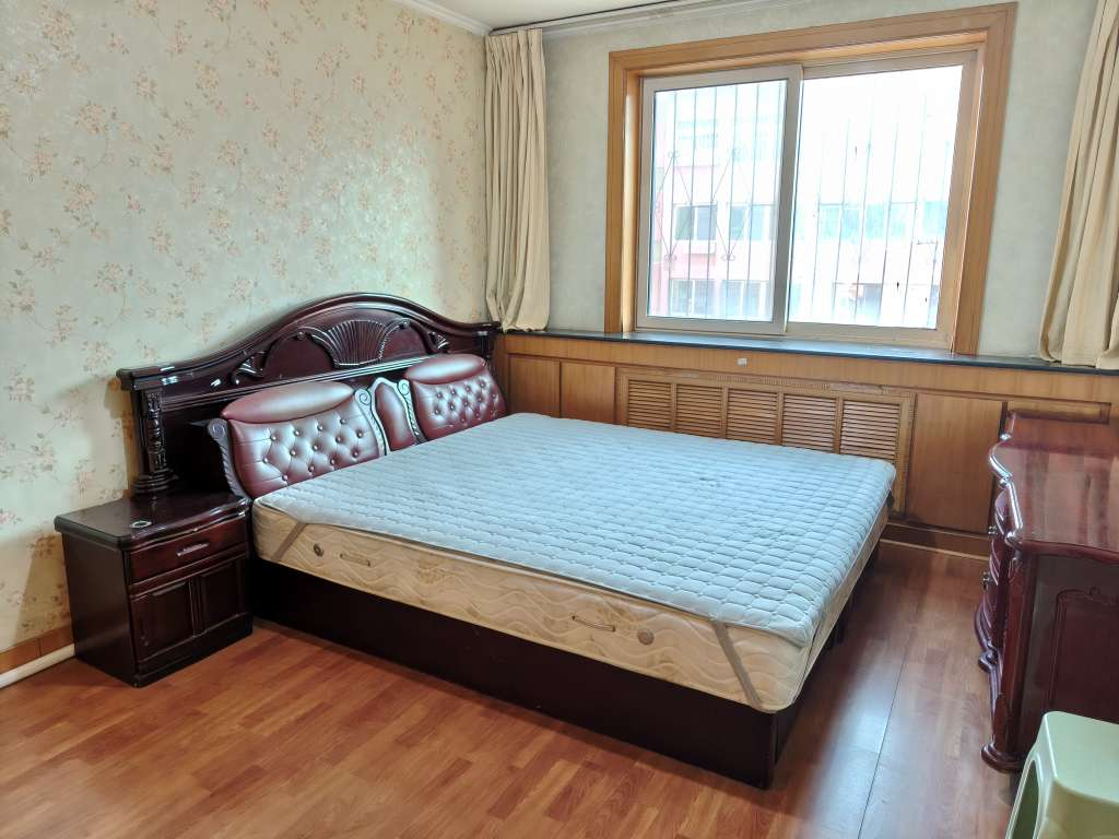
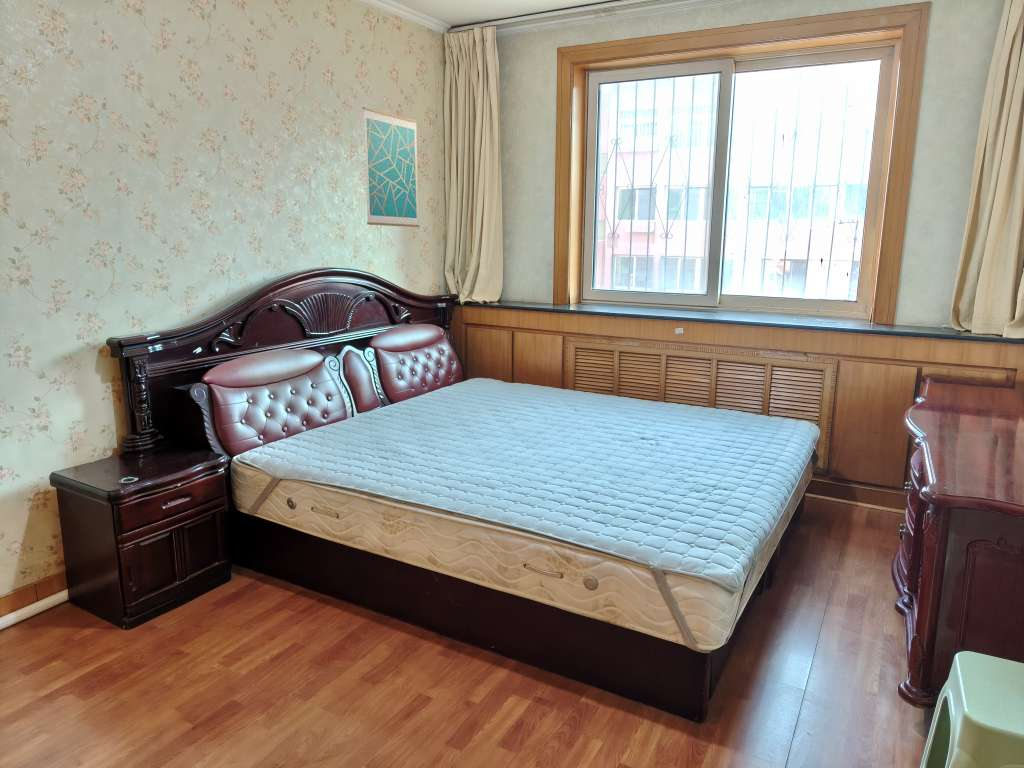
+ wall art [362,106,420,228]
